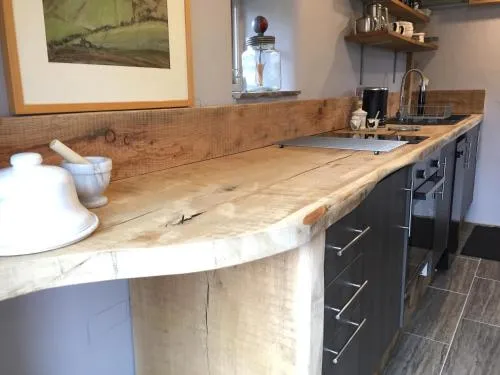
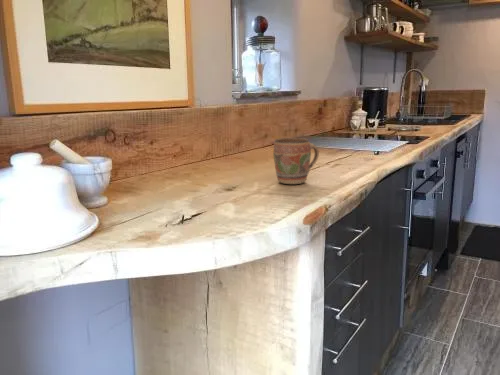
+ mug [272,137,320,185]
